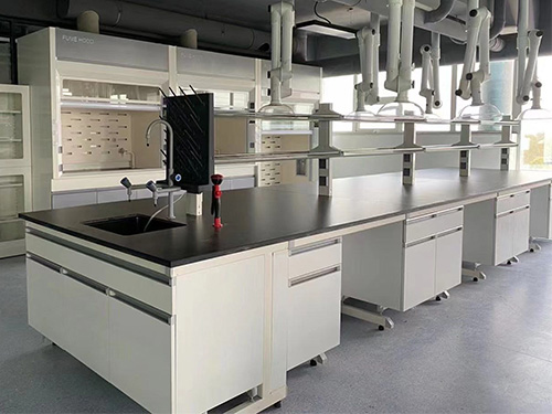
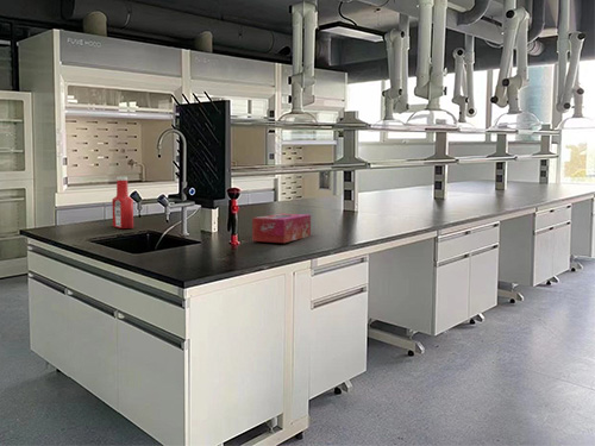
+ tissue box [251,213,312,244]
+ soap bottle [111,176,134,230]
